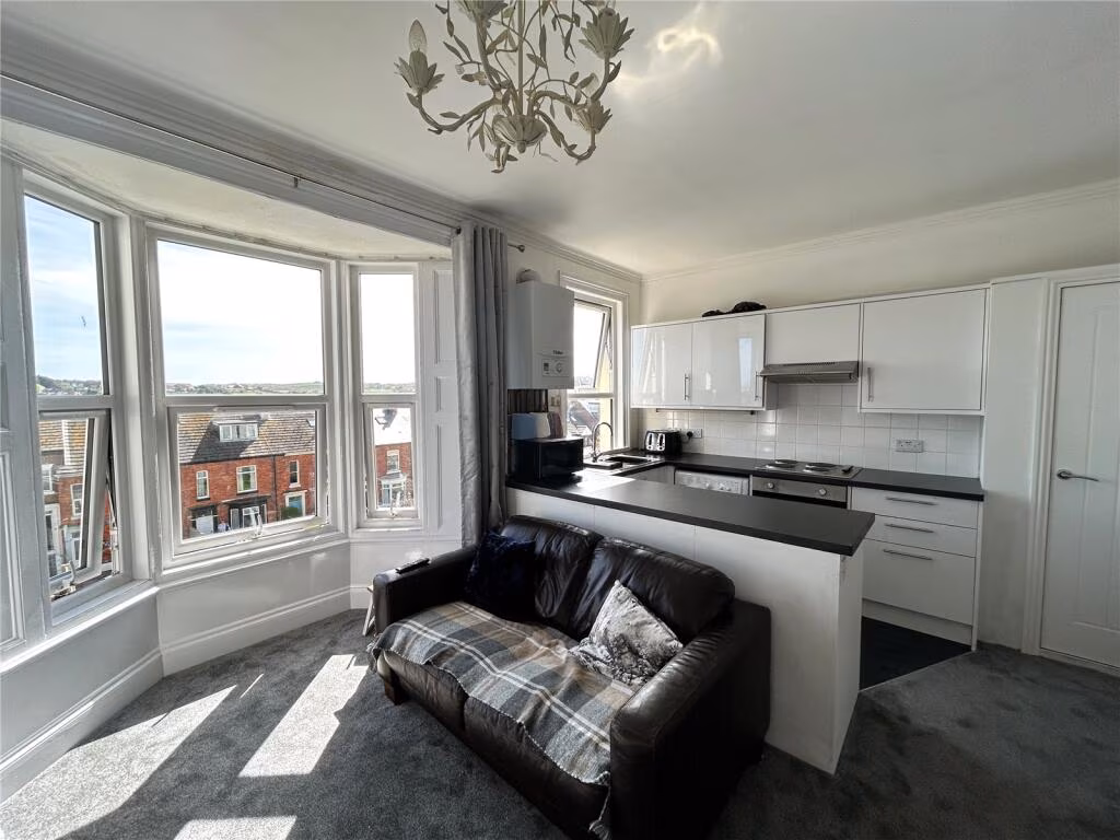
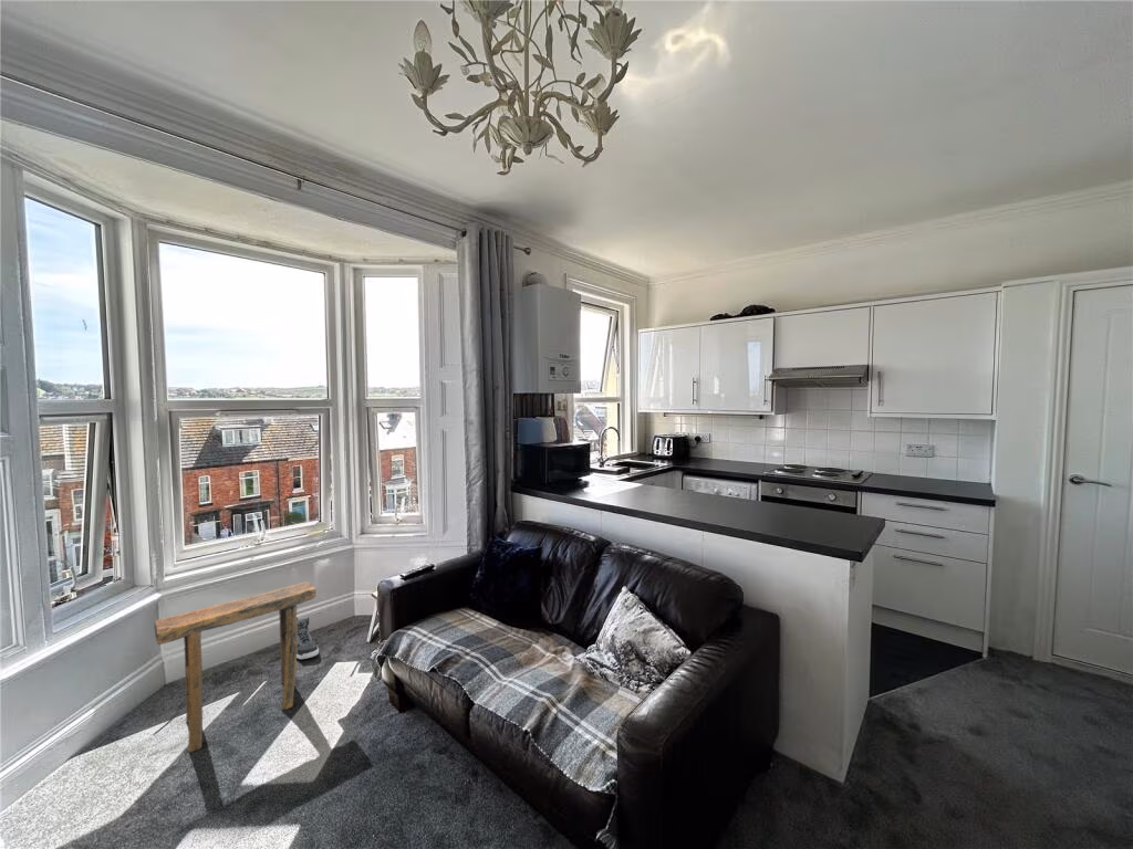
+ stool [154,580,318,754]
+ sneaker [297,616,320,660]
